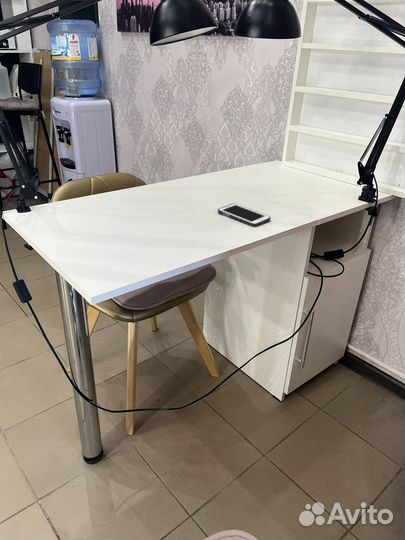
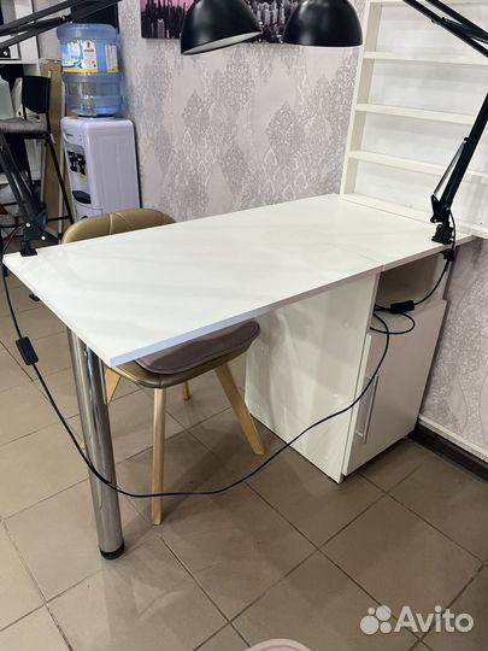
- cell phone [217,202,272,227]
